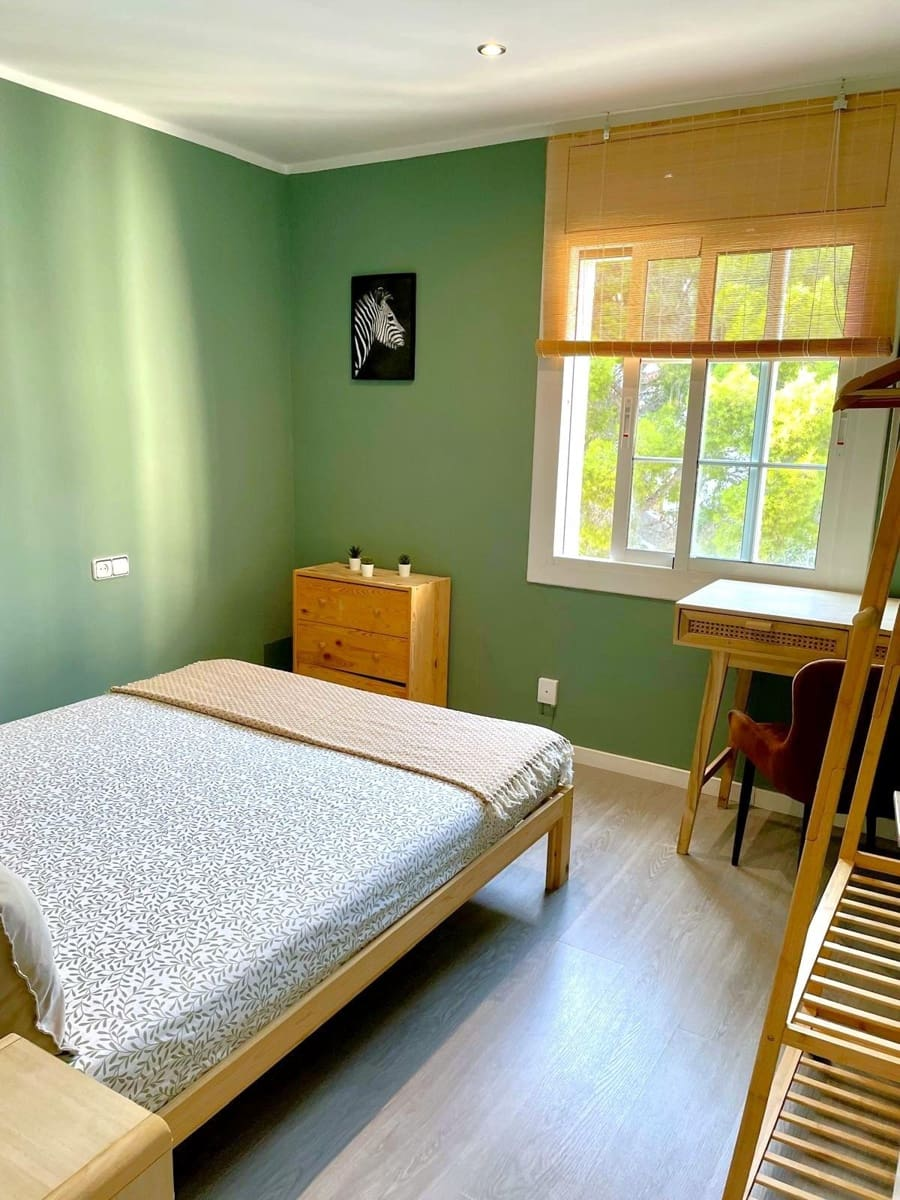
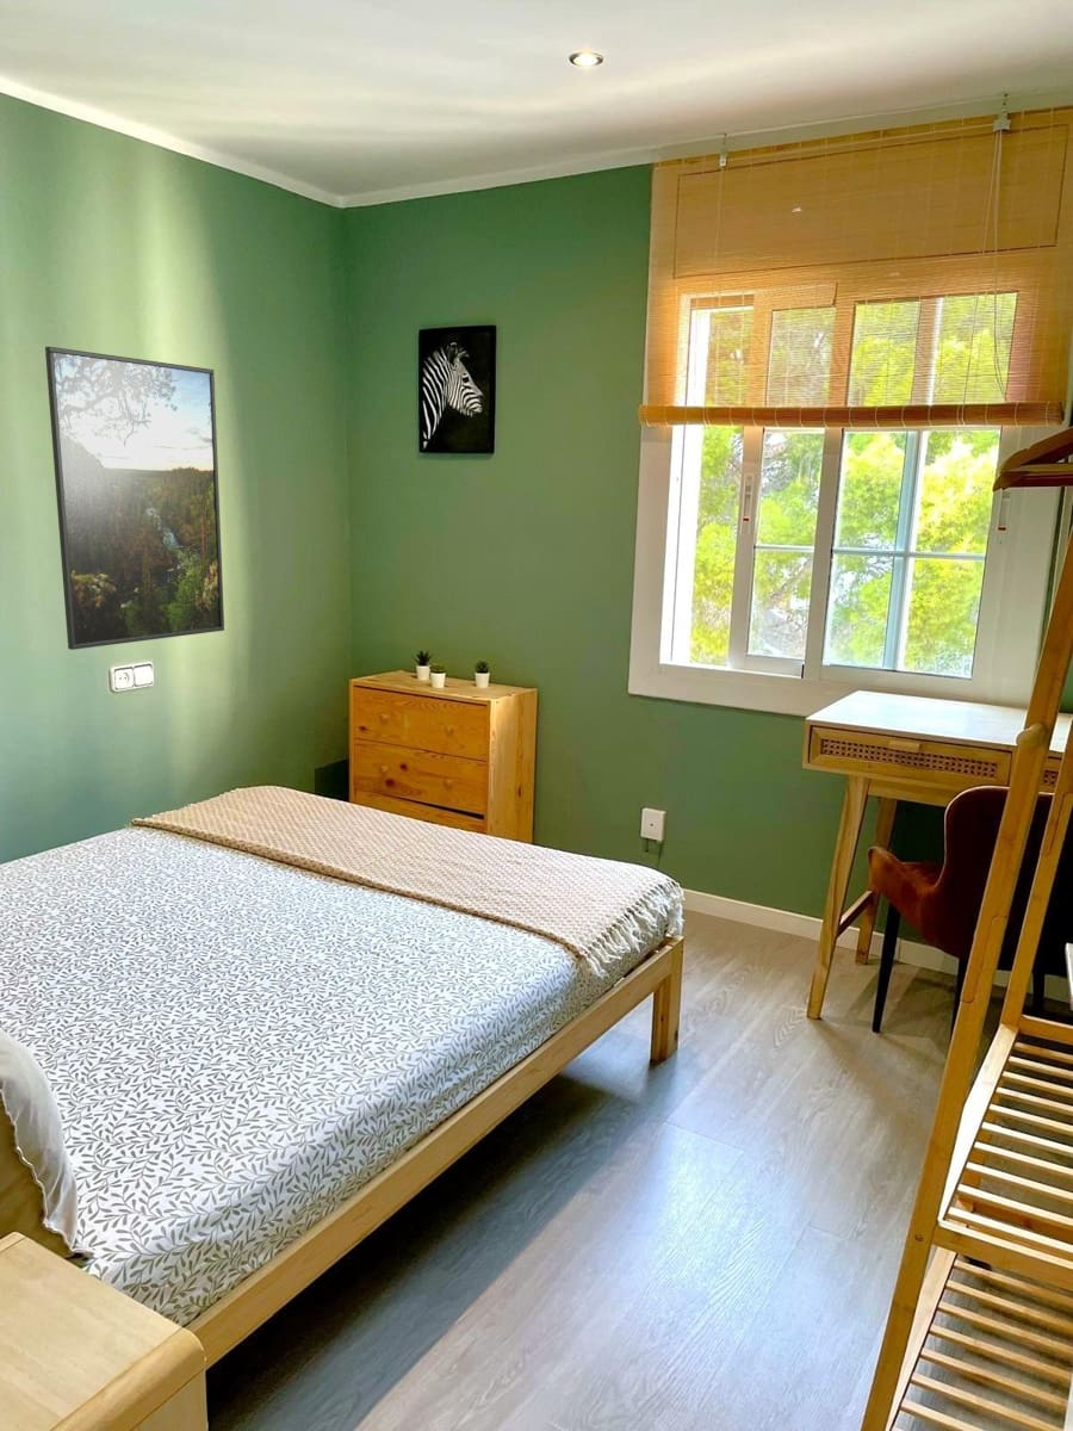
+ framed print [44,346,225,651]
